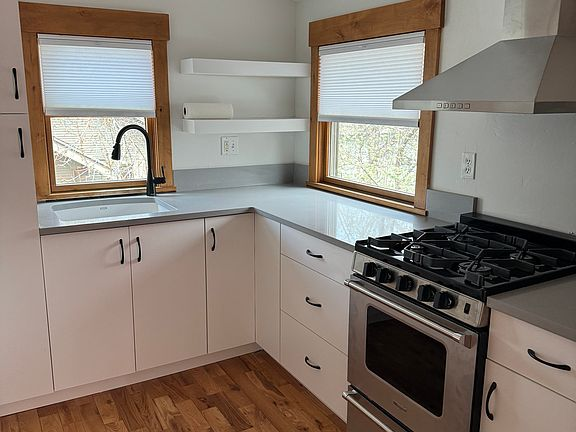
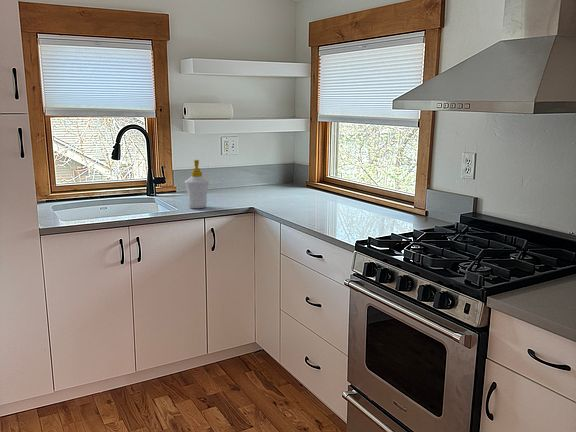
+ soap bottle [184,159,210,209]
